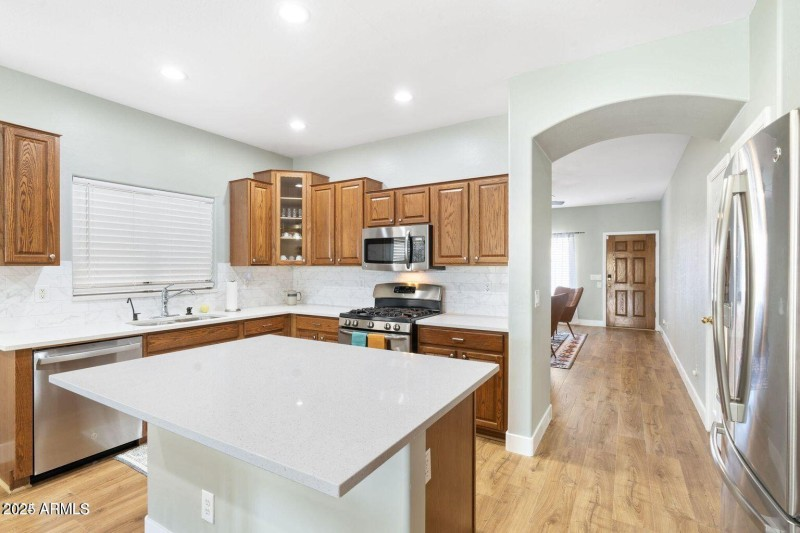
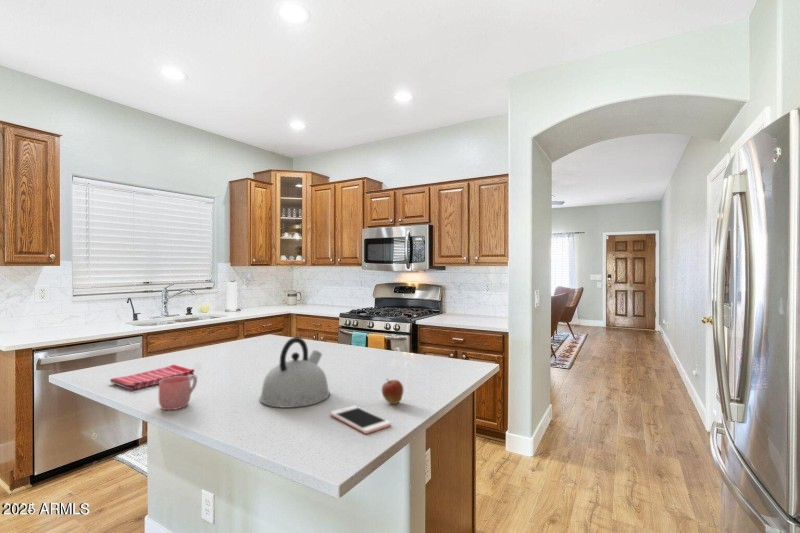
+ kettle [258,336,331,409]
+ fruit [381,377,405,405]
+ mug [158,374,198,411]
+ cell phone [329,404,392,435]
+ dish towel [109,364,195,391]
